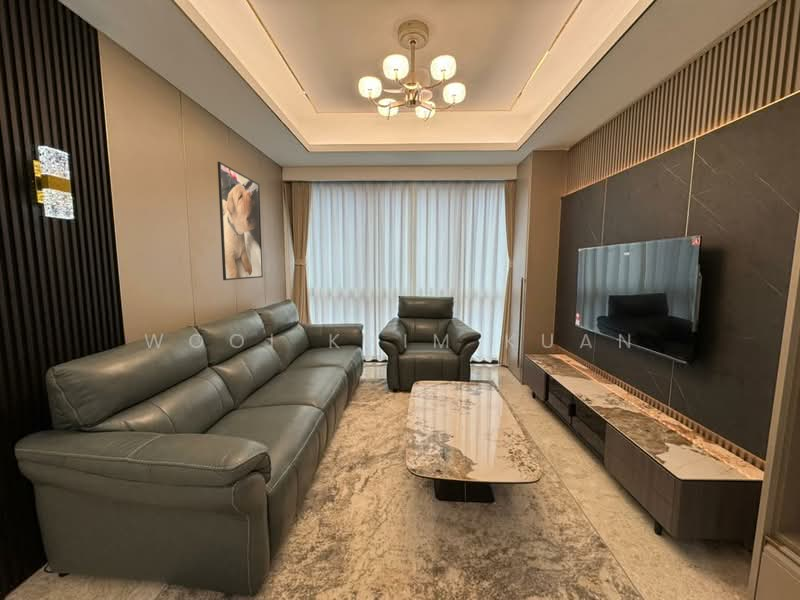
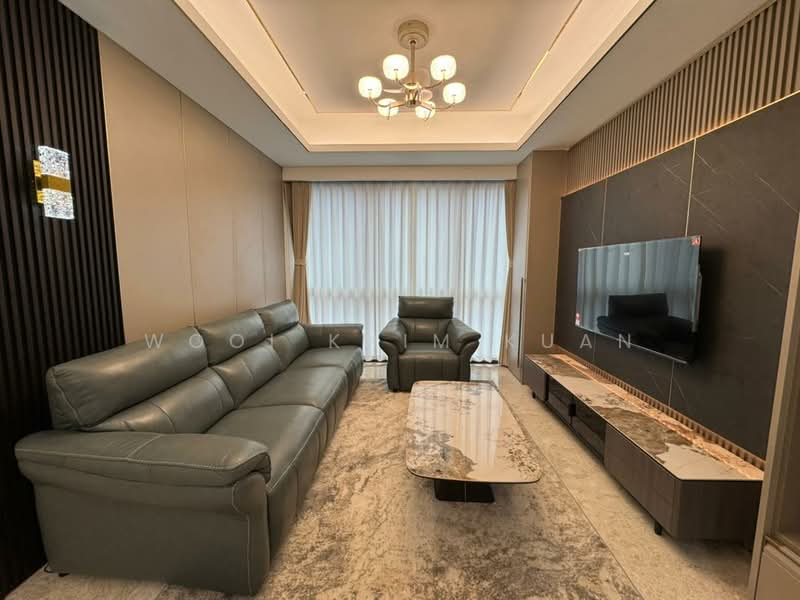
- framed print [217,161,264,281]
